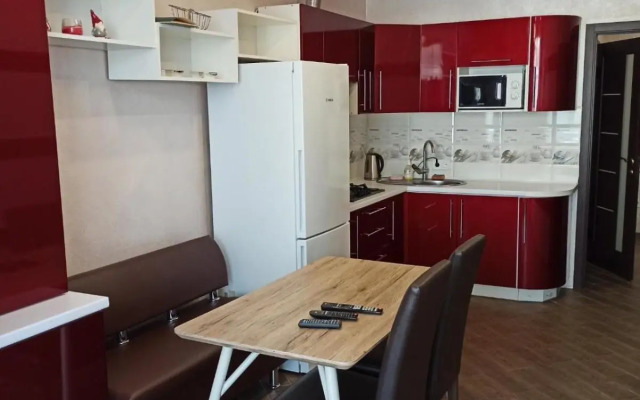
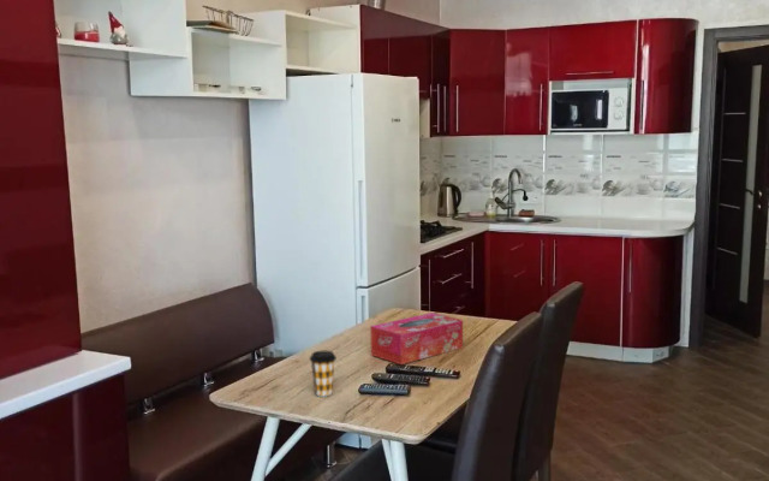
+ tissue box [369,311,464,366]
+ coffee cup [309,350,338,398]
